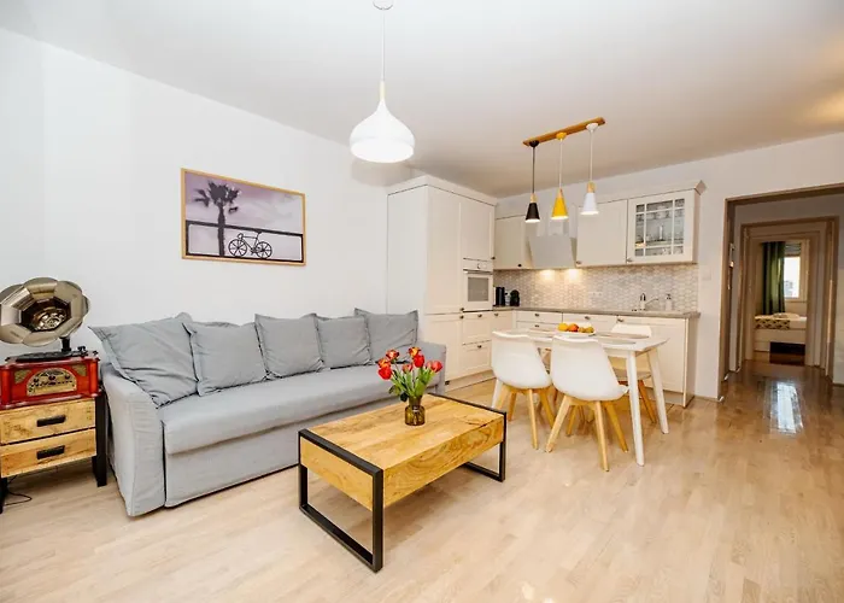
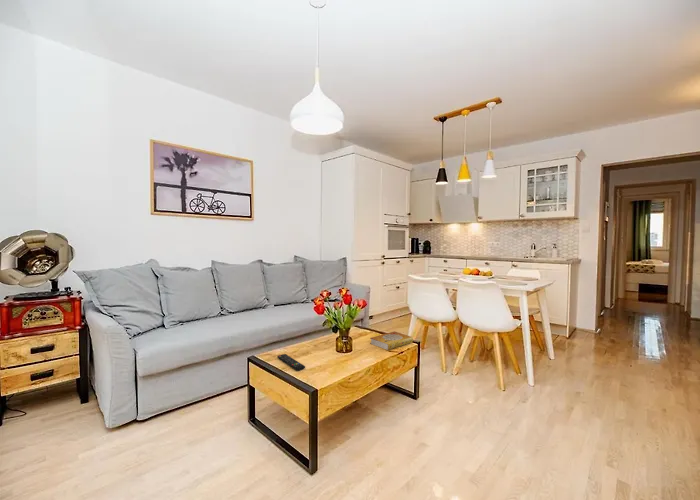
+ book [369,330,414,351]
+ remote control [276,353,306,371]
